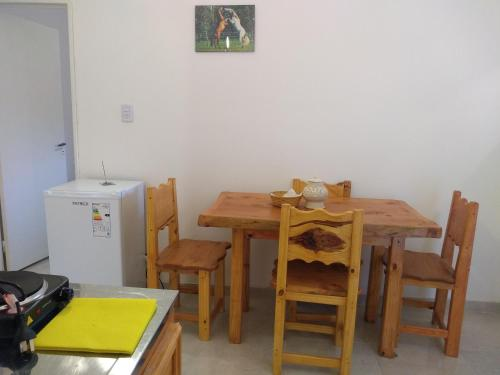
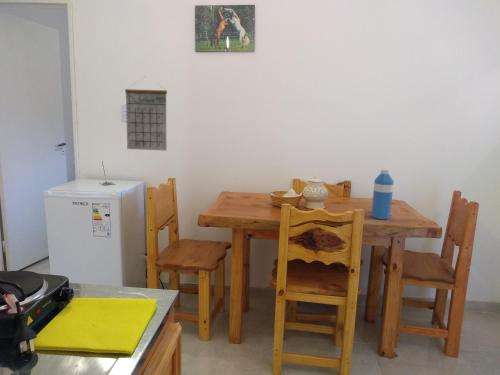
+ calendar [124,76,168,152]
+ water bottle [370,168,395,220]
